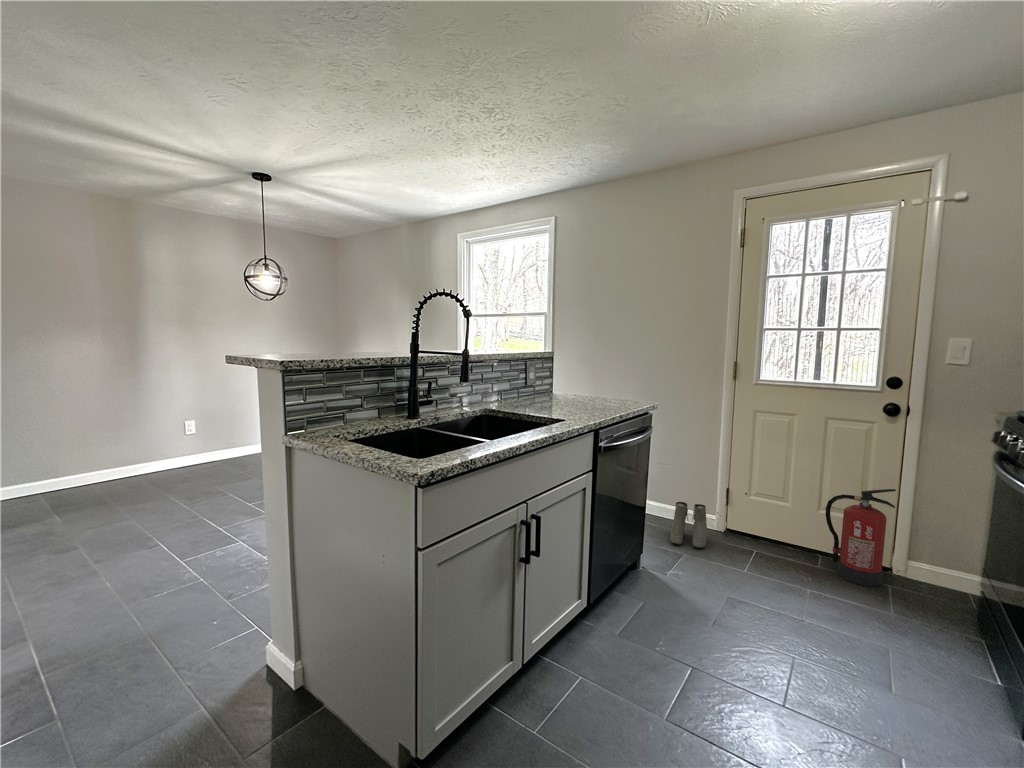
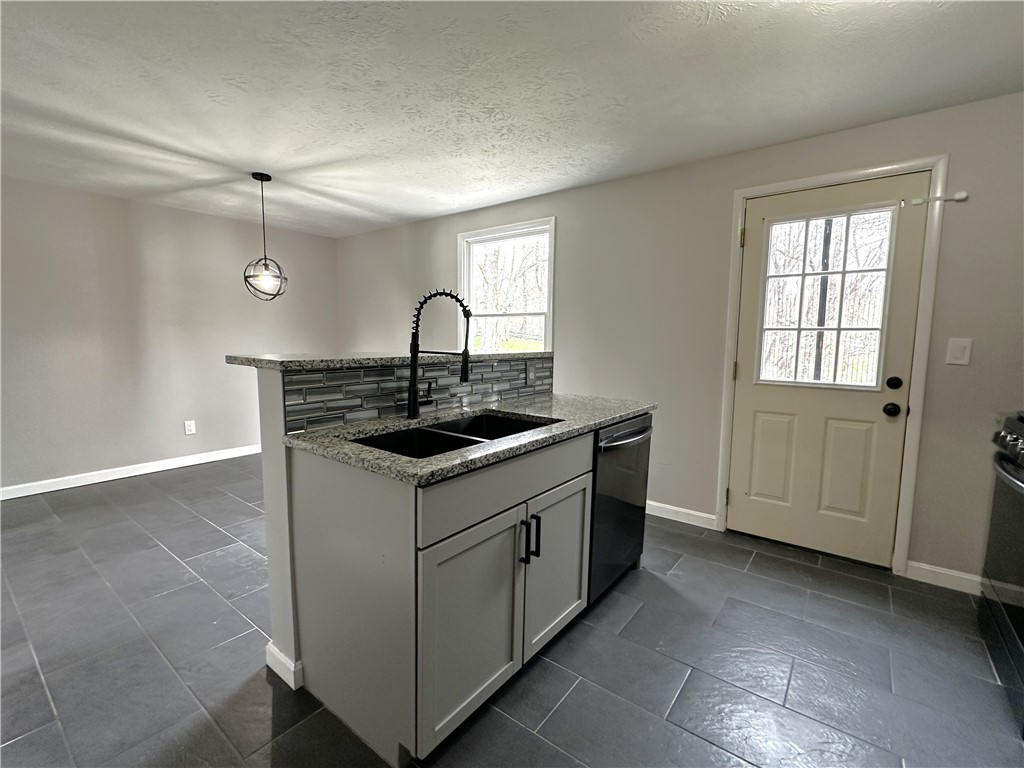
- fire extinguisher [825,488,897,587]
- boots [669,501,708,549]
